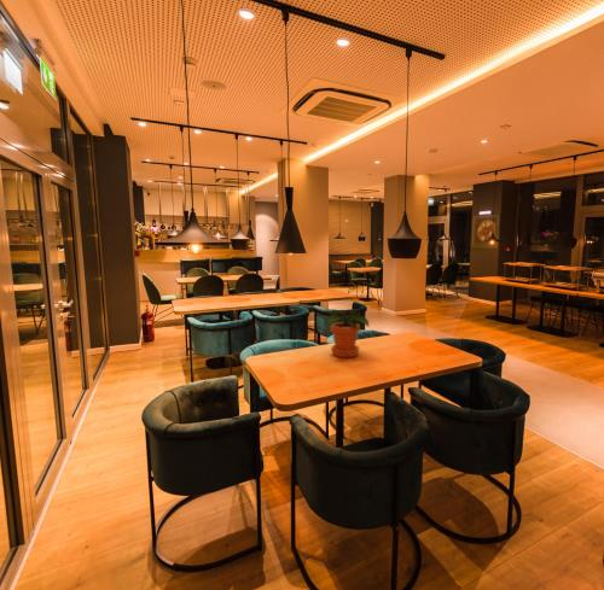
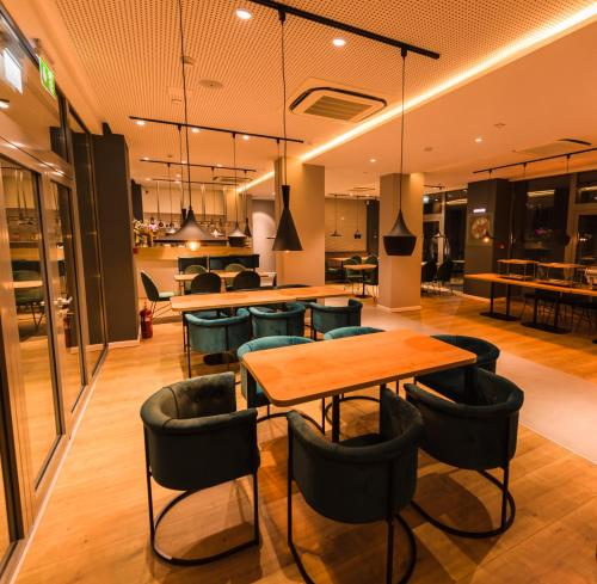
- potted plant [325,309,371,358]
